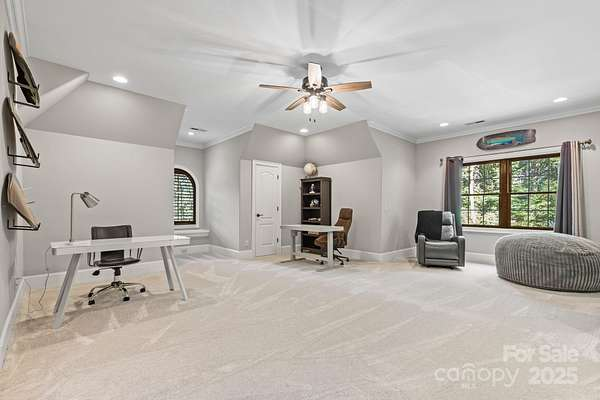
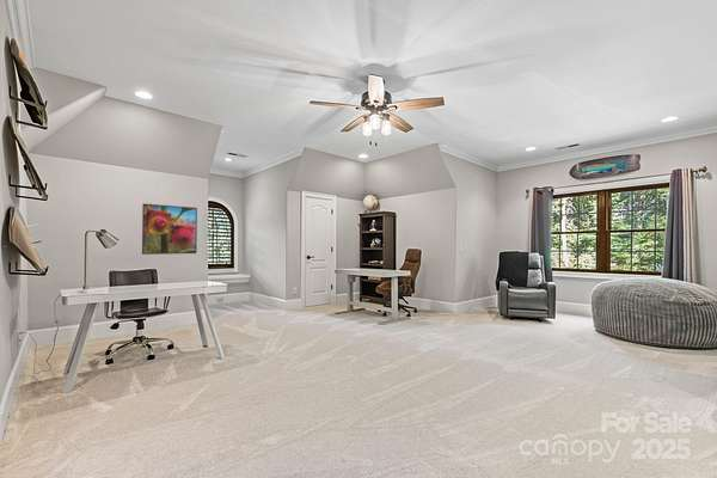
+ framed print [141,203,198,256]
